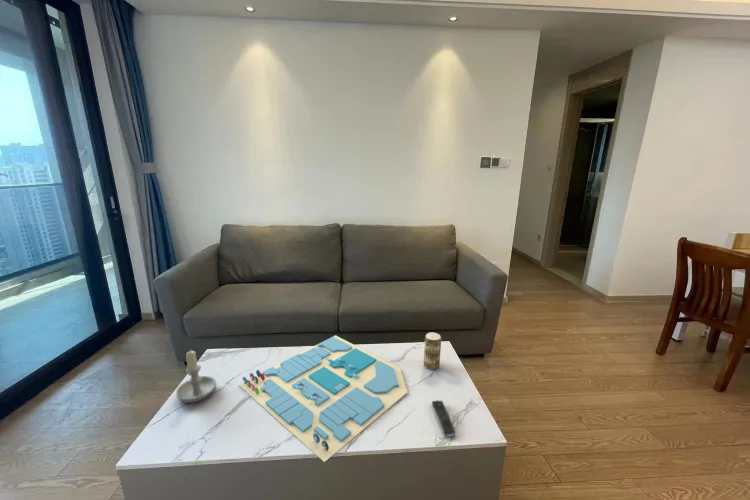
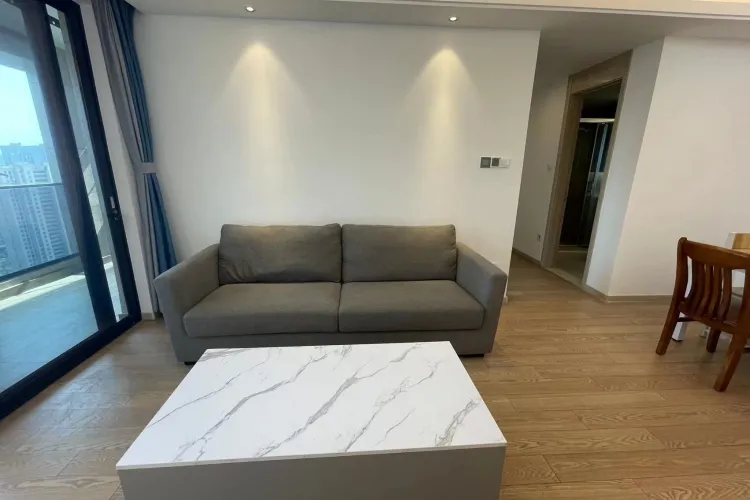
- beverage can [423,332,442,370]
- board game [238,335,408,463]
- remote control [431,400,456,438]
- candle [175,350,217,404]
